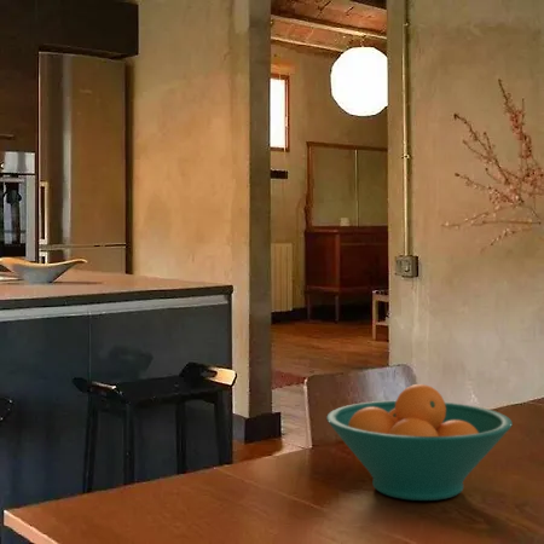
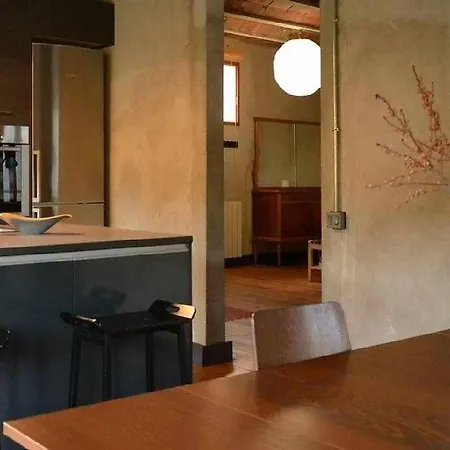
- fruit bowl [325,383,514,502]
